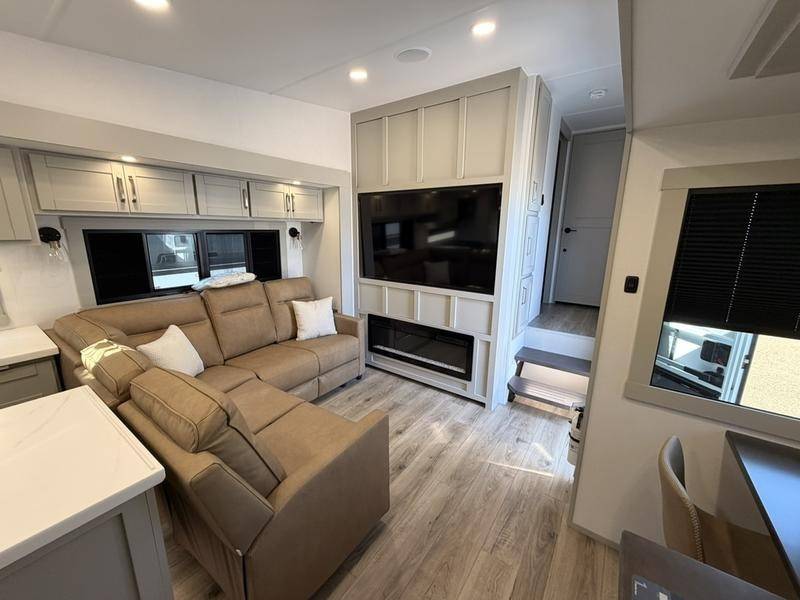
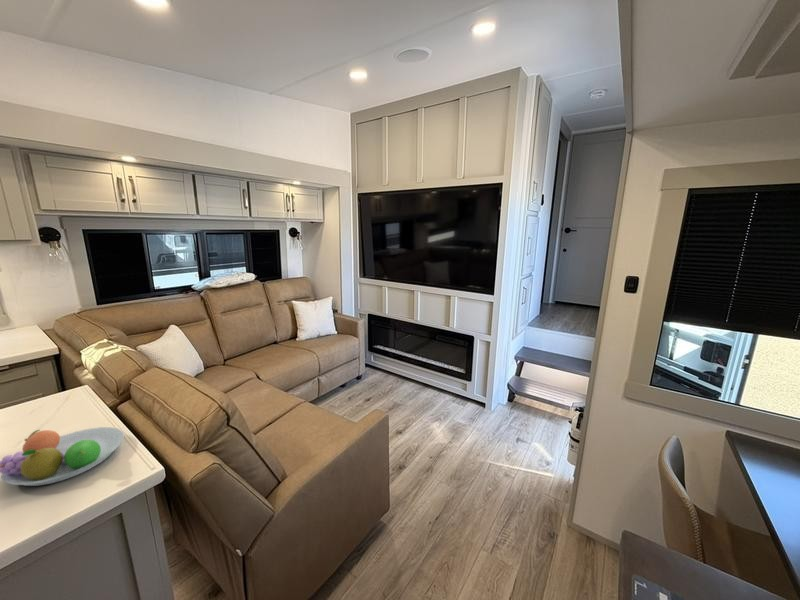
+ fruit bowl [0,426,125,487]
